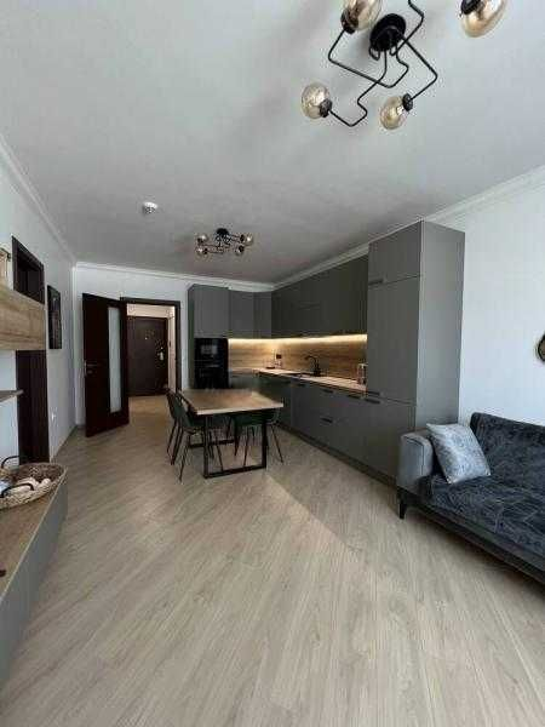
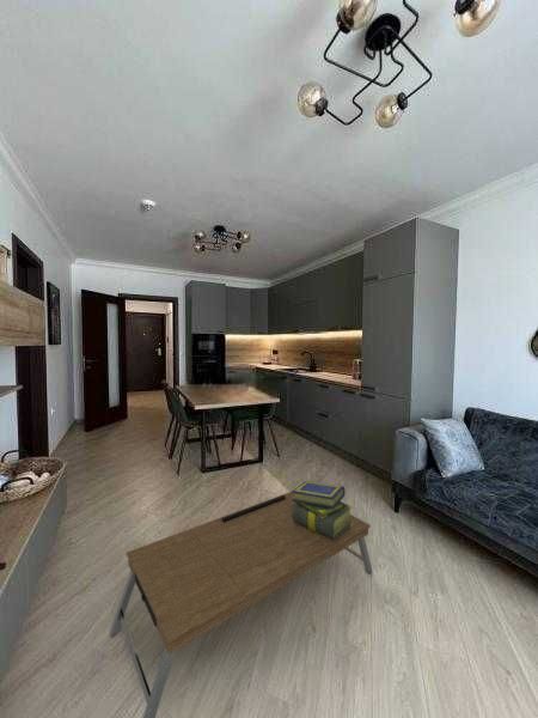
+ stack of books [291,480,354,540]
+ coffee table [109,491,374,718]
